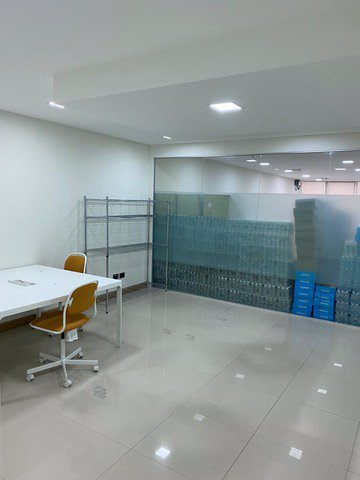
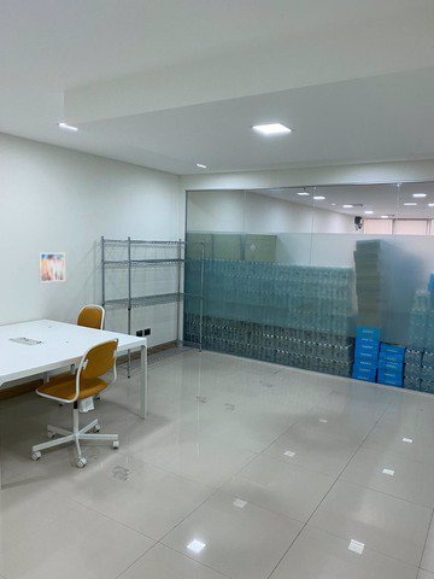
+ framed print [37,252,66,283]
